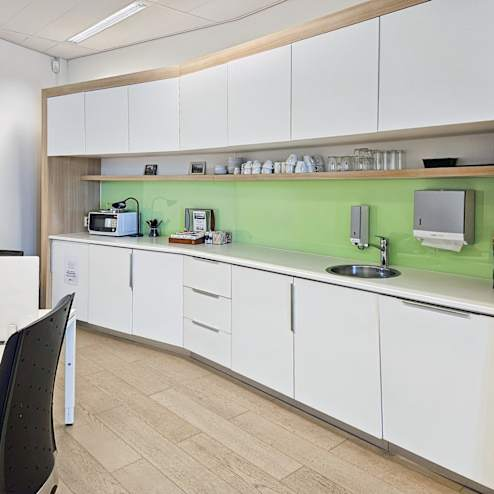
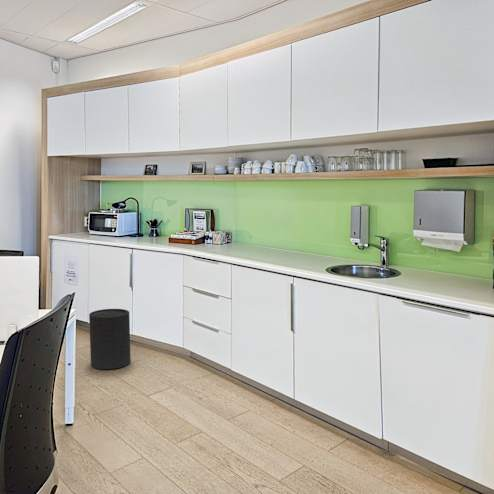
+ trash can [88,308,131,370]
